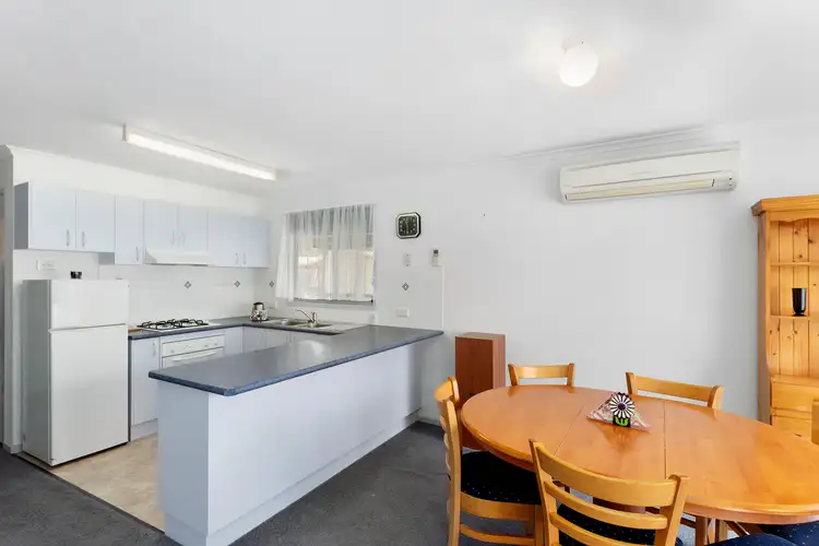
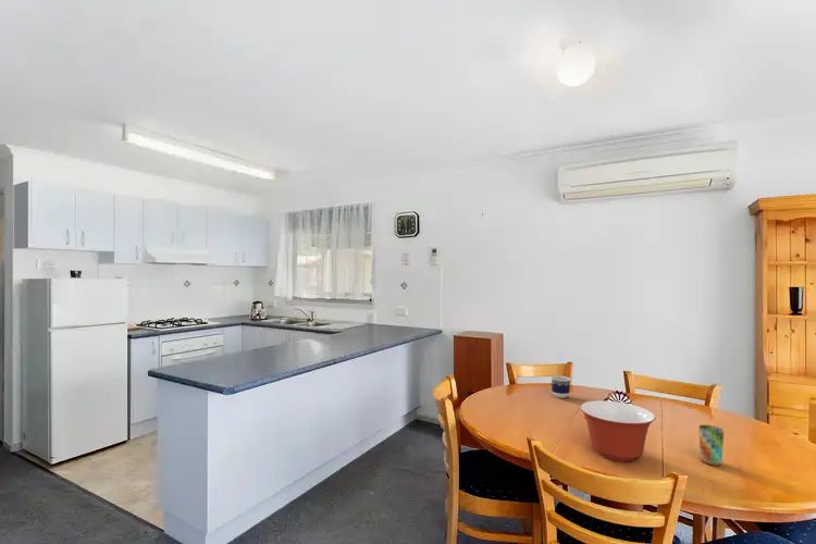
+ cup [551,375,571,399]
+ mixing bowl [579,399,656,462]
+ cup [697,424,725,467]
